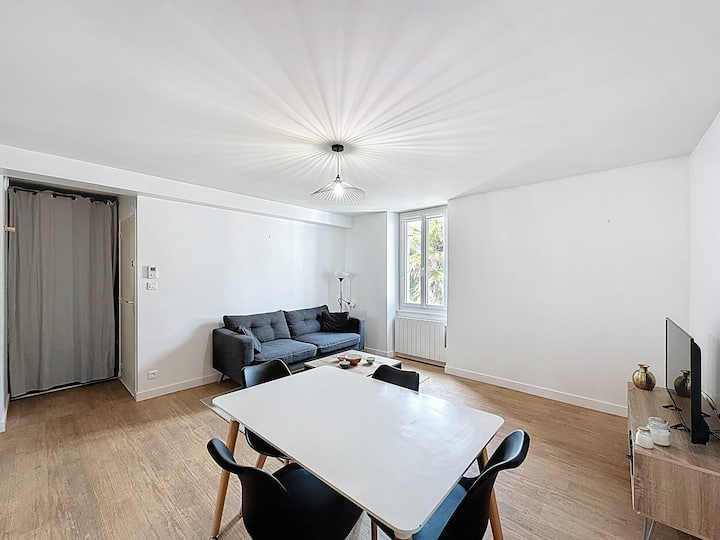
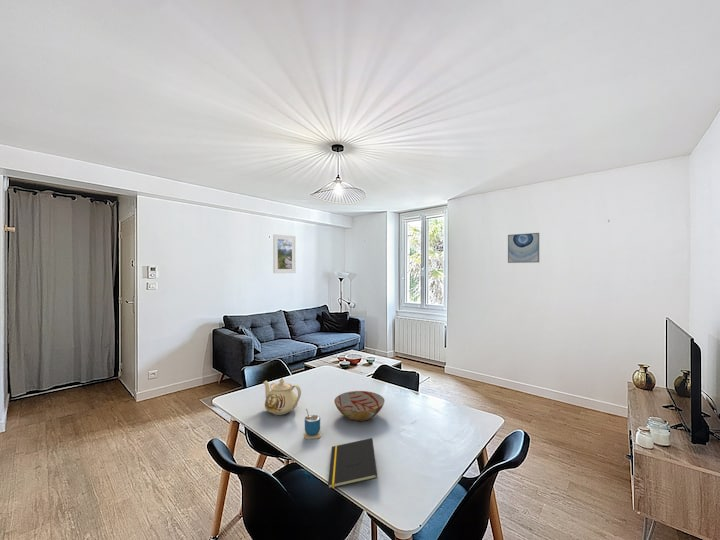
+ teapot [262,377,302,416]
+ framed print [272,233,297,274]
+ cup [303,408,322,440]
+ notepad [327,437,378,490]
+ wall art [507,232,540,264]
+ bowl [333,390,386,422]
